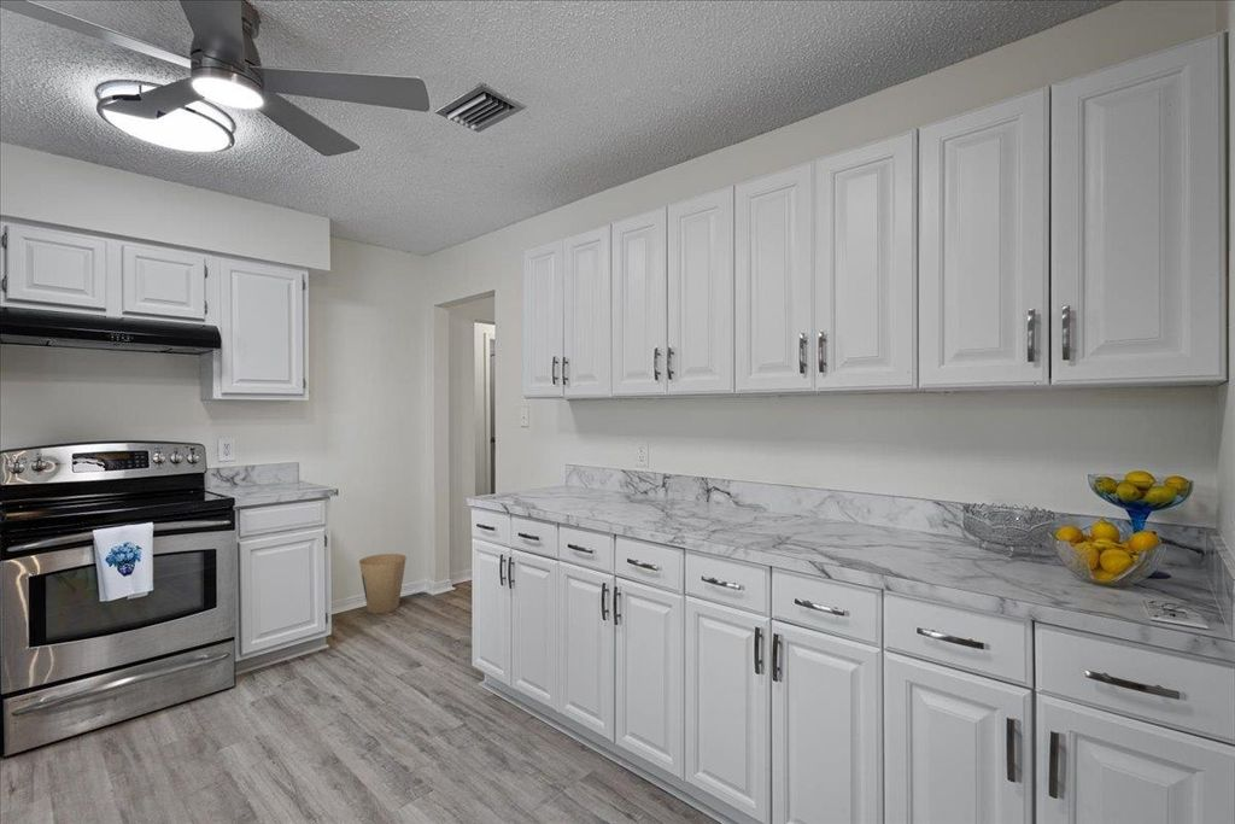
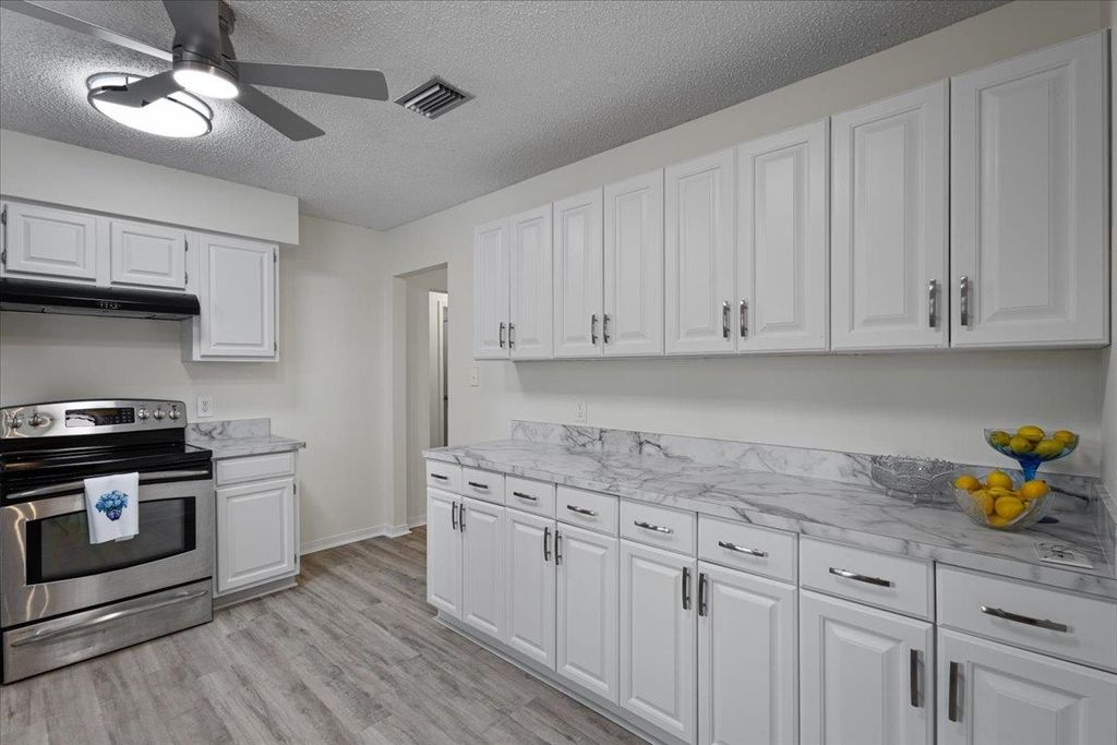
- trash can [358,553,408,615]
